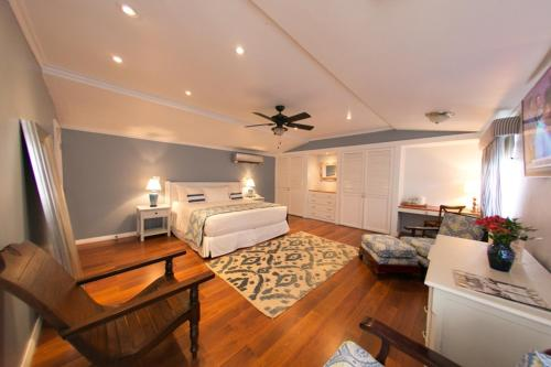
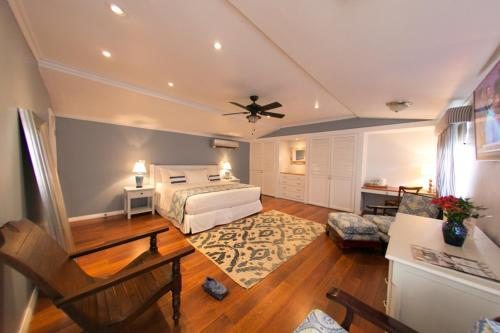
+ shoe [200,275,230,301]
